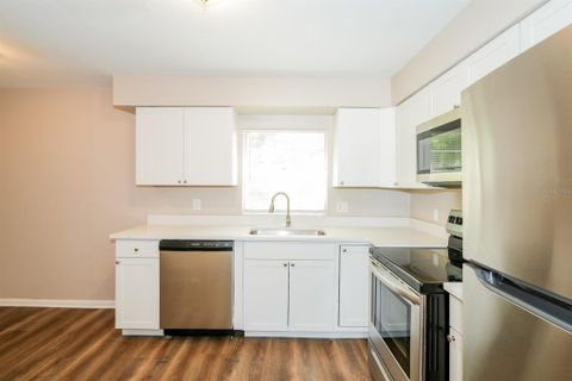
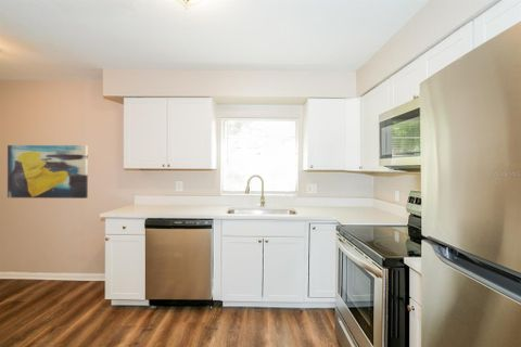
+ wall art [7,144,89,200]
